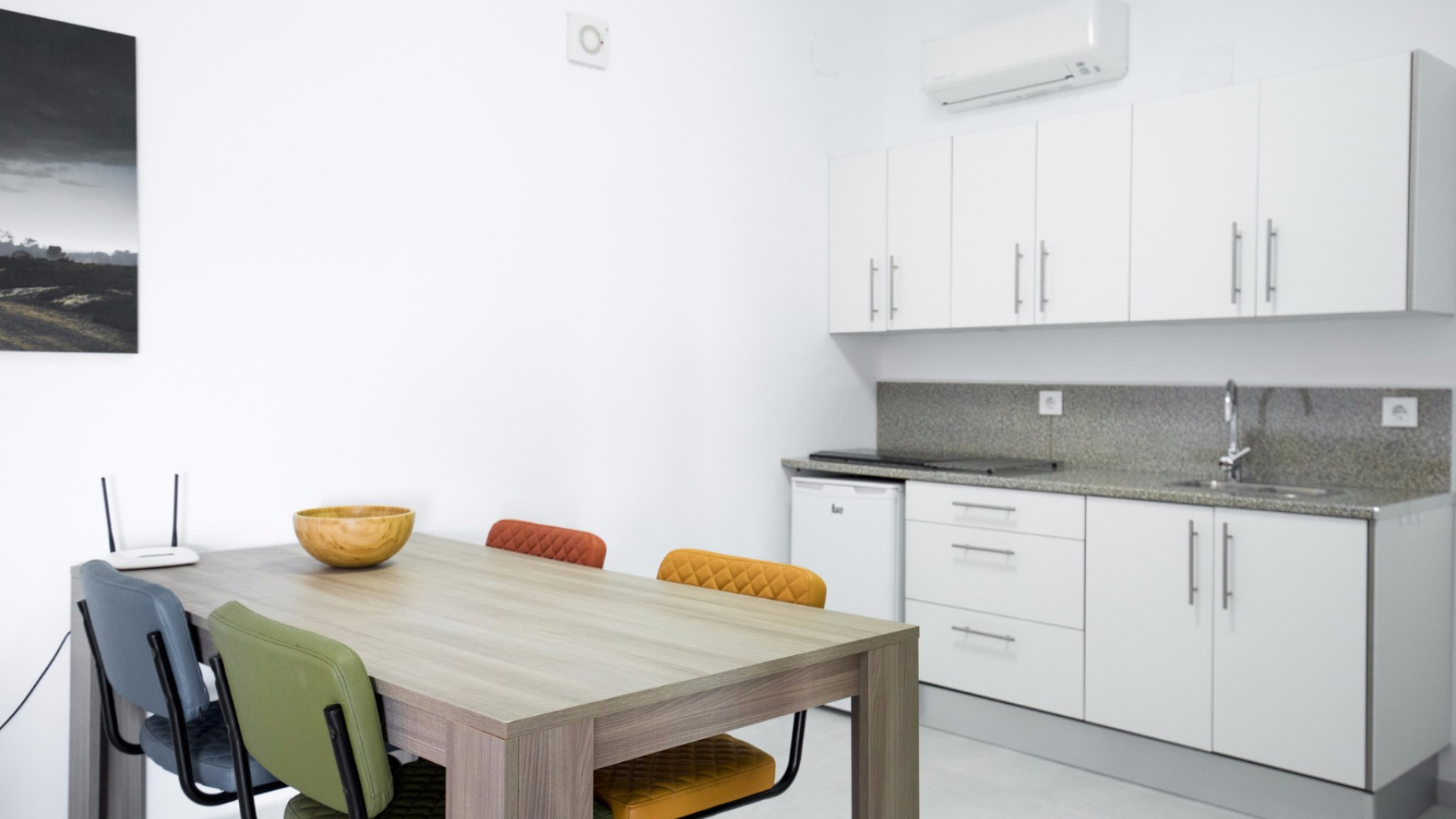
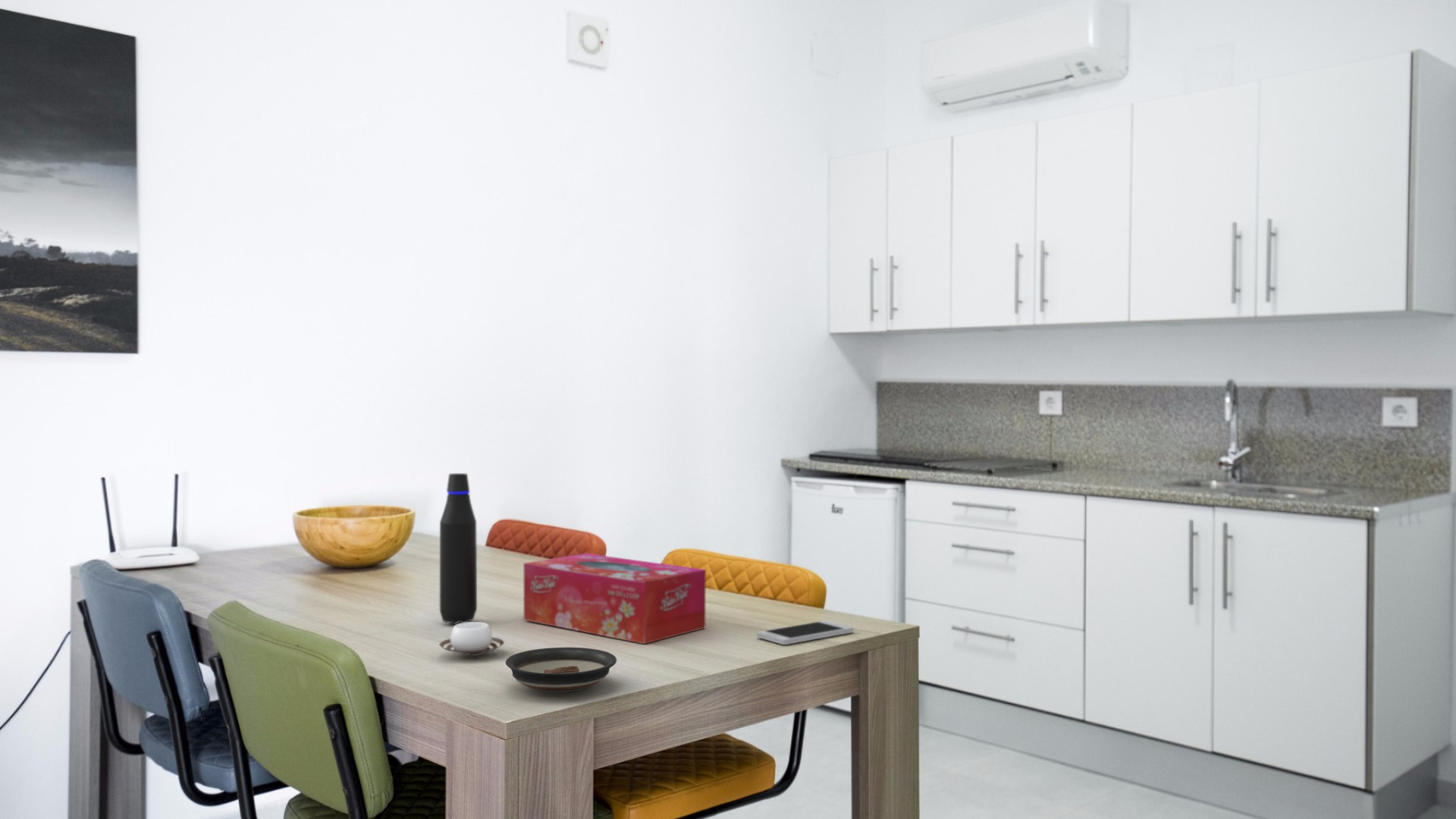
+ smartphone [756,620,855,645]
+ cup [438,621,505,657]
+ saucer [505,647,617,692]
+ tissue box [523,553,707,645]
+ water bottle [439,472,478,625]
